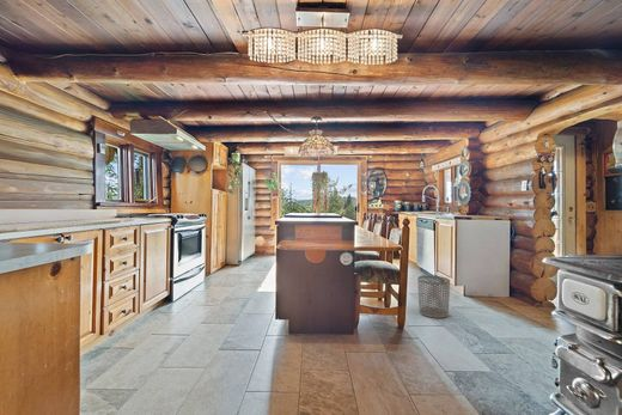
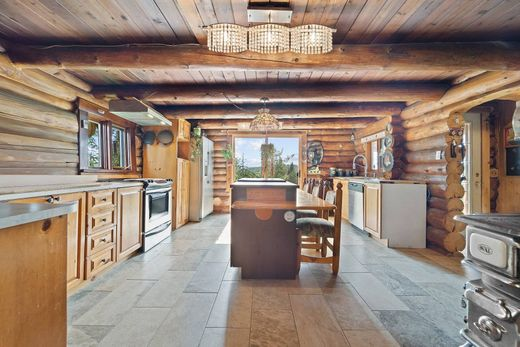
- waste bin [416,274,451,319]
